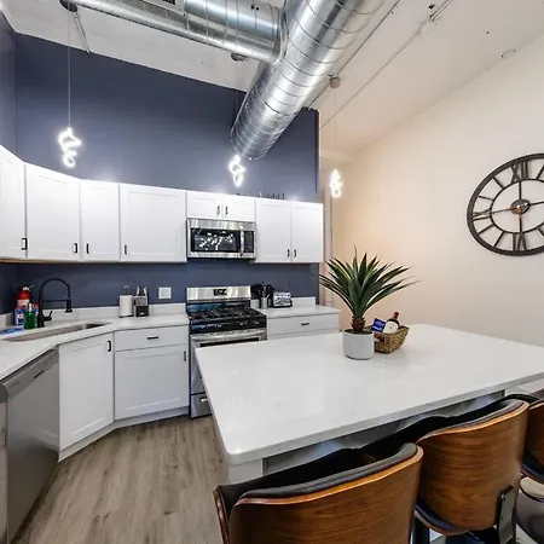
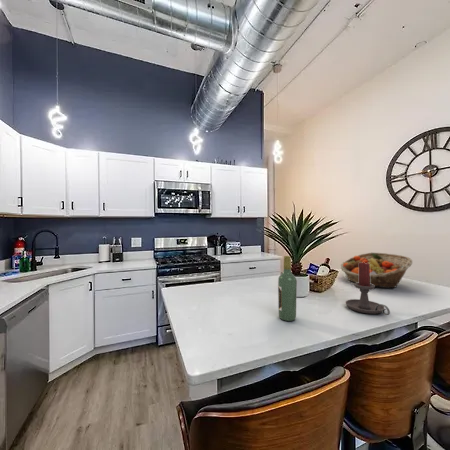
+ candle holder [345,262,391,316]
+ fruit basket [340,252,413,289]
+ wine bottle [277,255,298,322]
